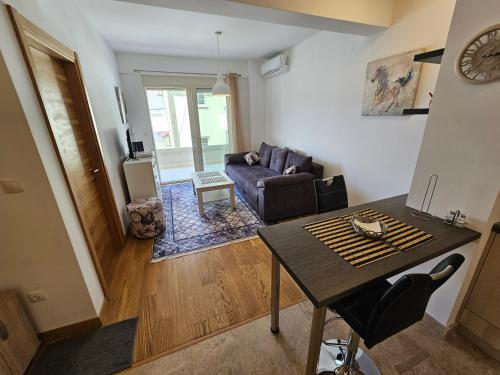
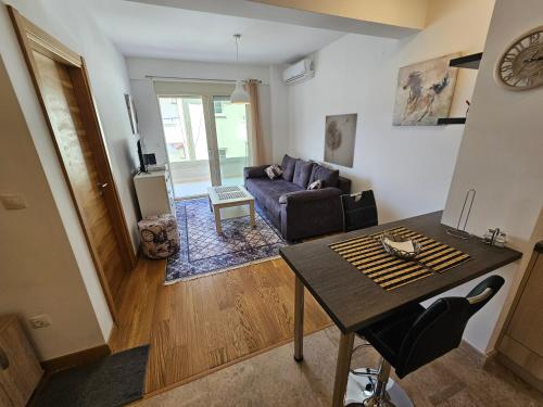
+ wall art [323,112,358,169]
